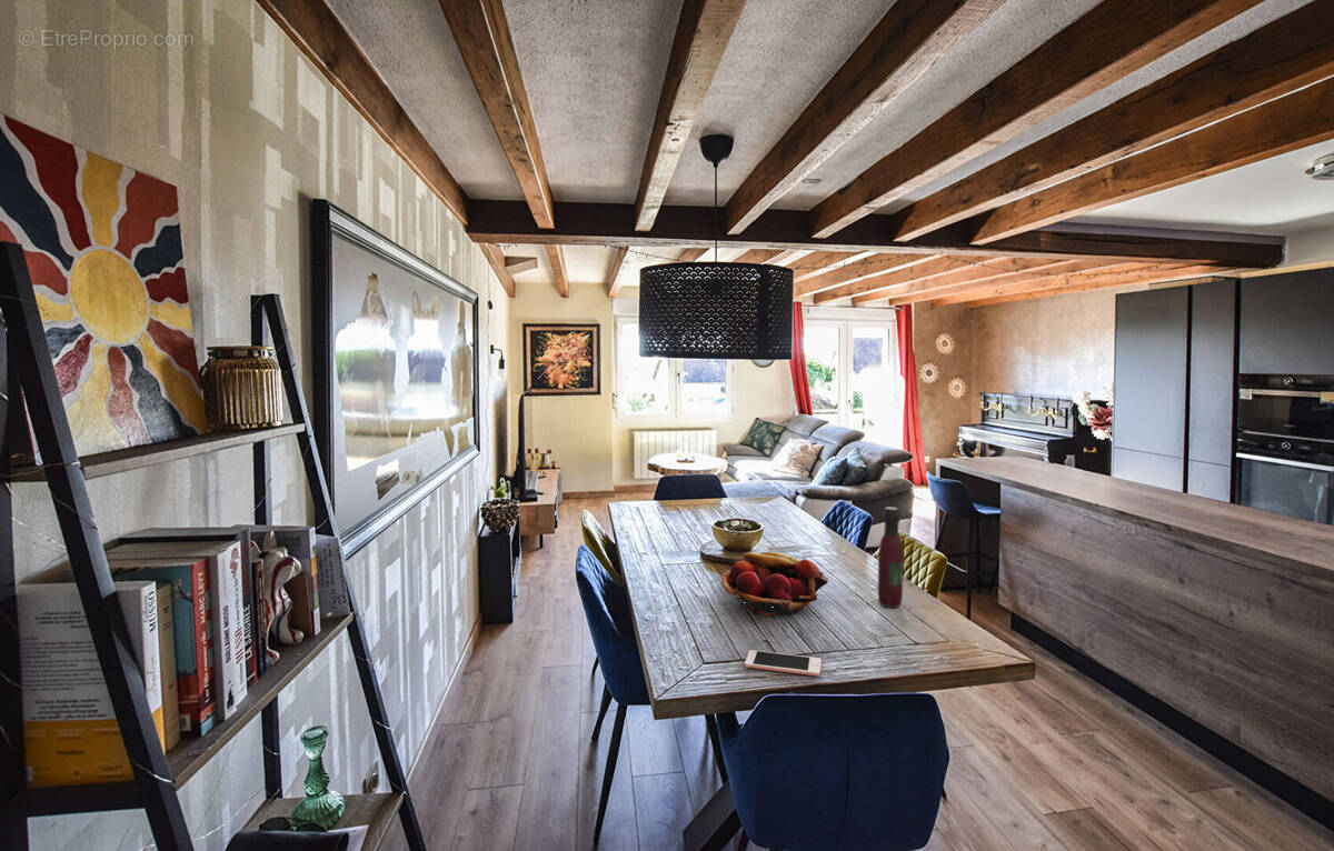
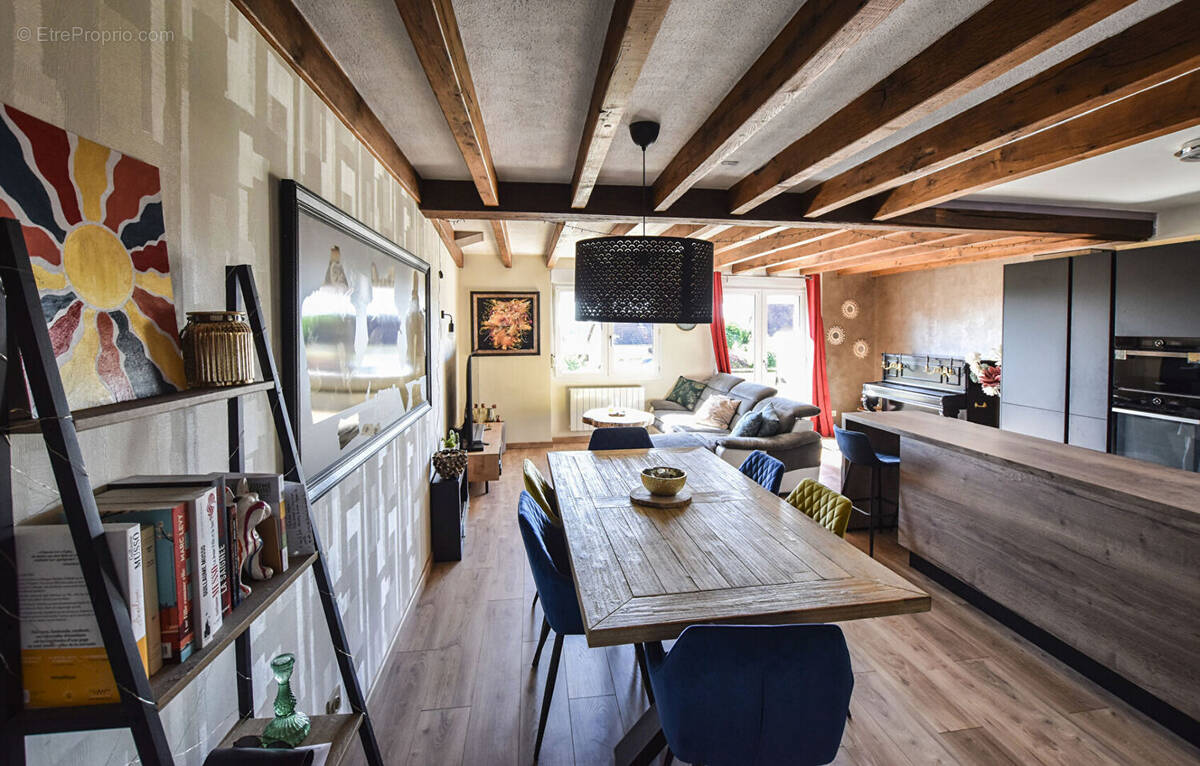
- cell phone [744,649,823,678]
- wine bottle [877,507,904,609]
- fruit basket [721,551,829,617]
